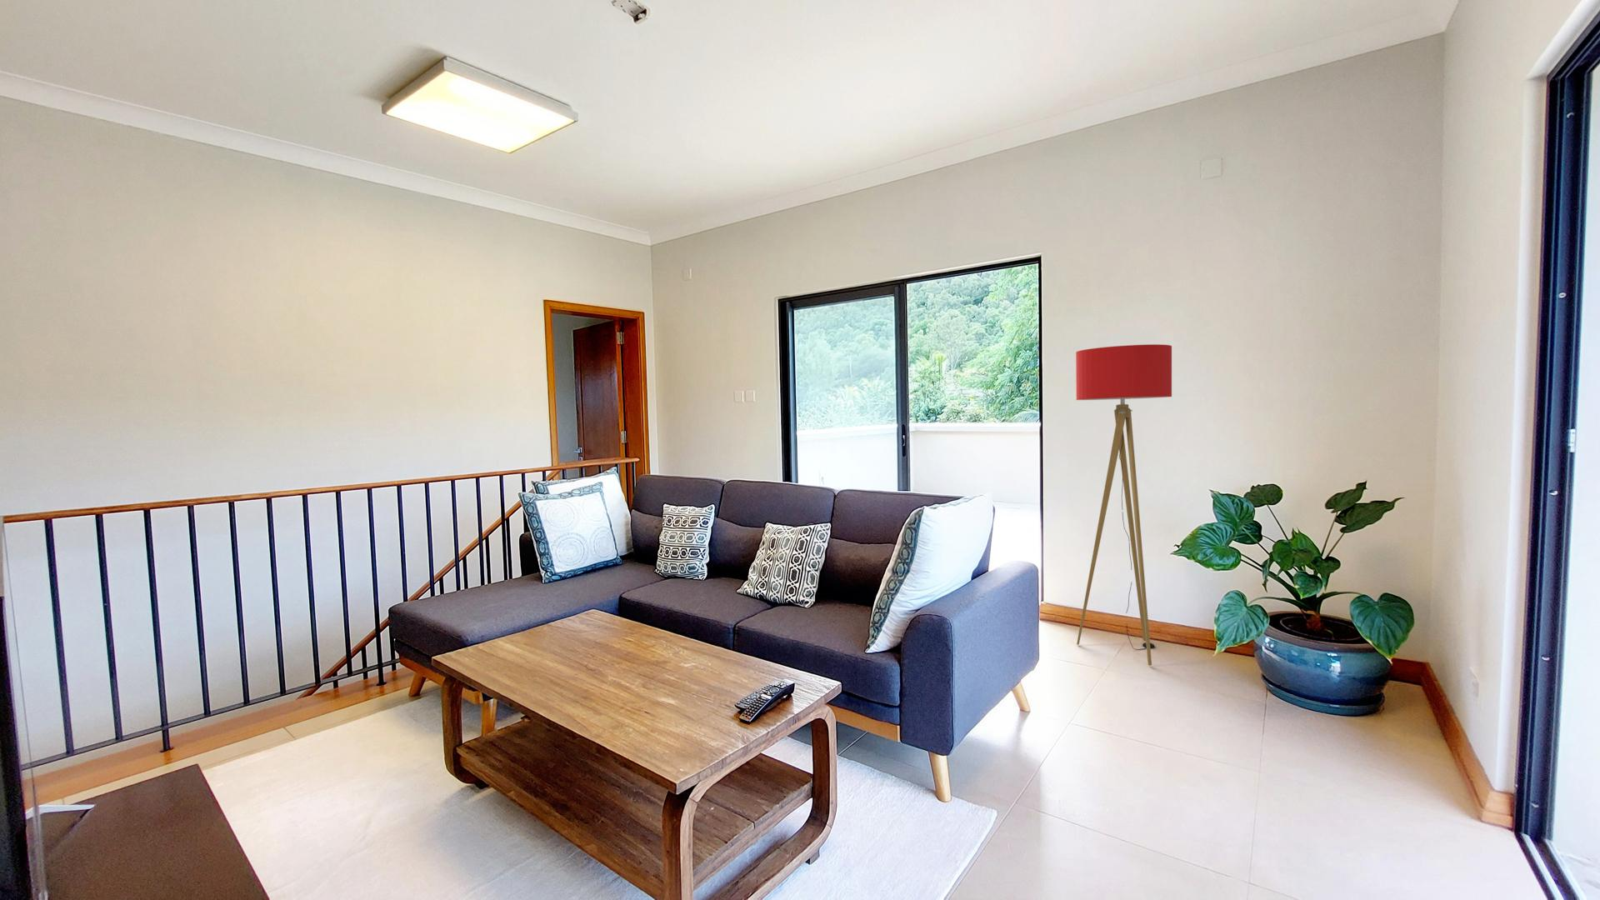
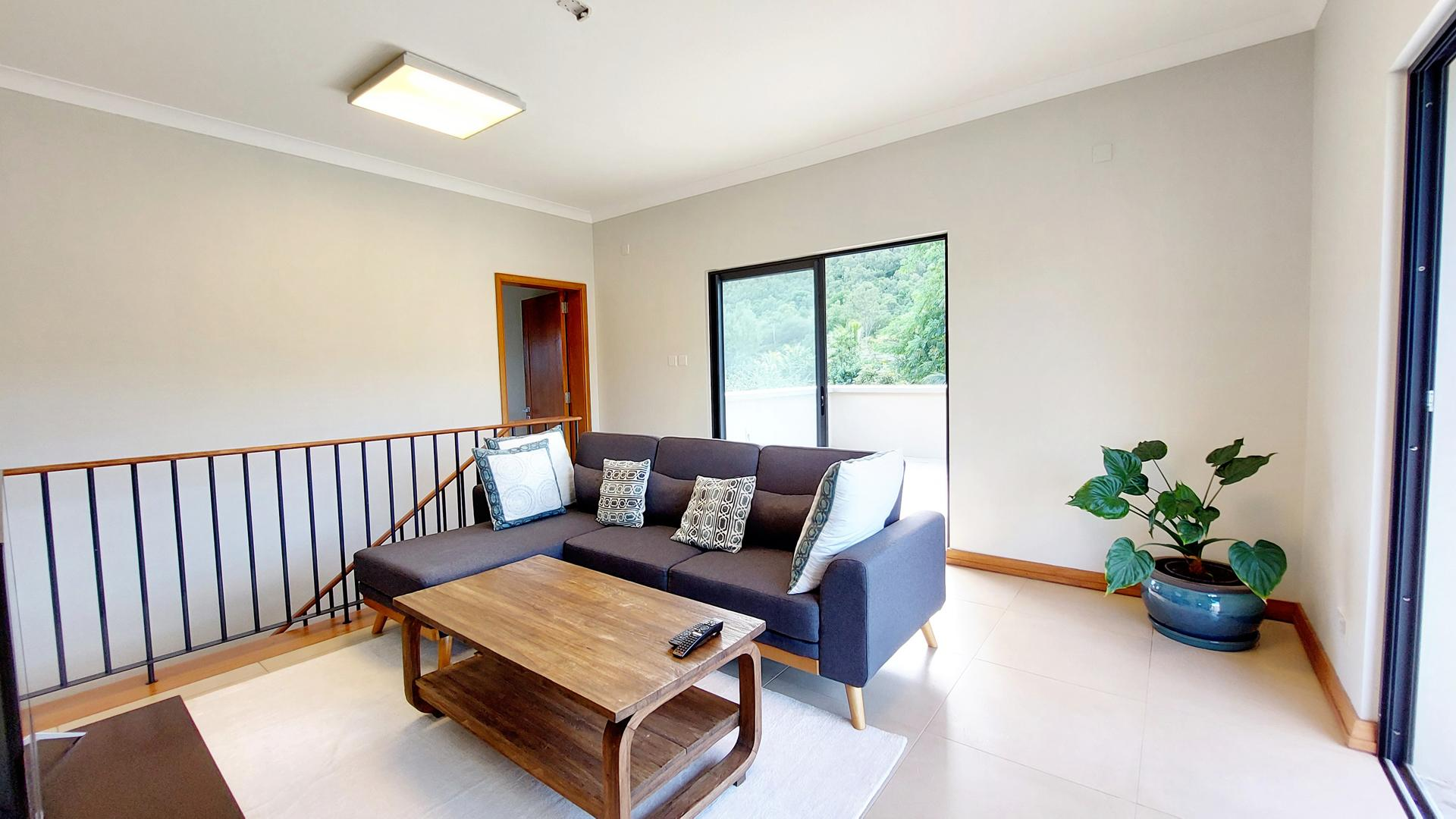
- floor lamp [1075,343,1173,666]
